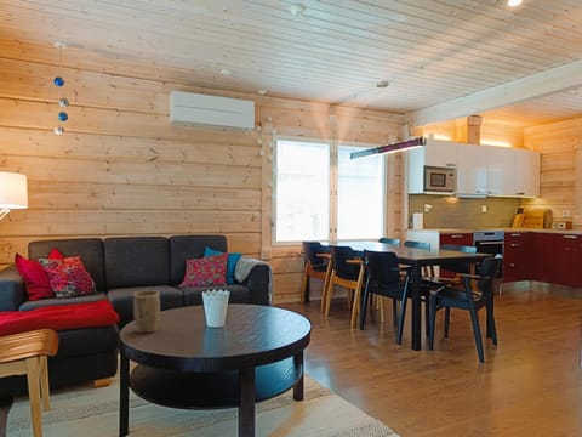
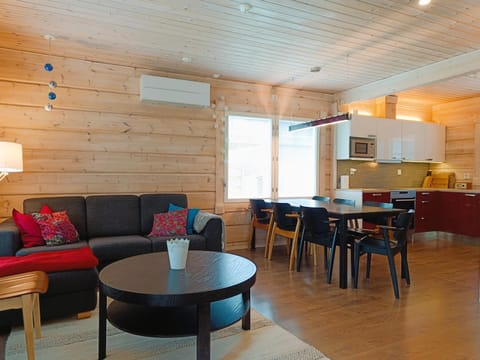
- plant pot [132,289,161,334]
